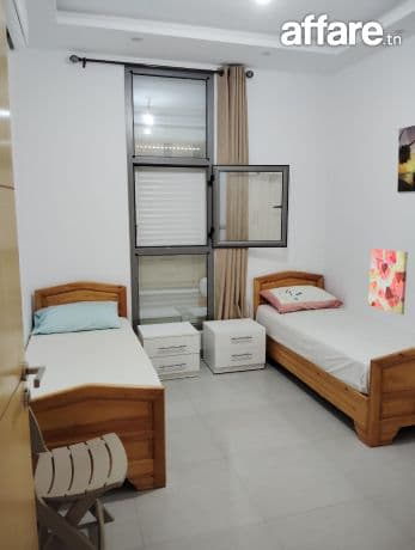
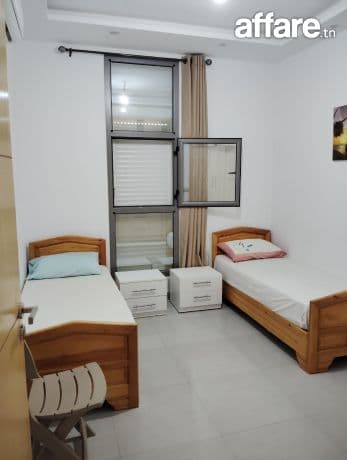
- wall art [367,248,409,316]
